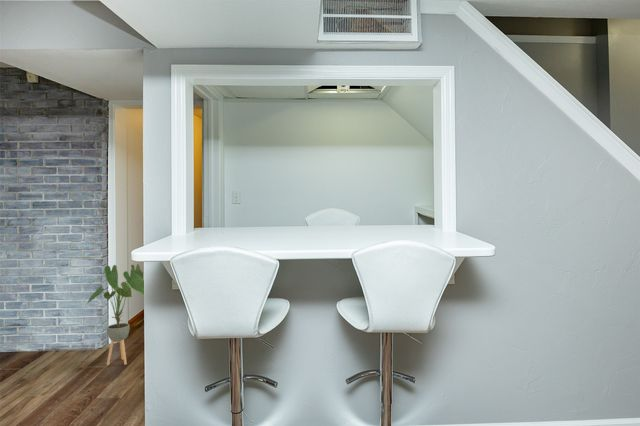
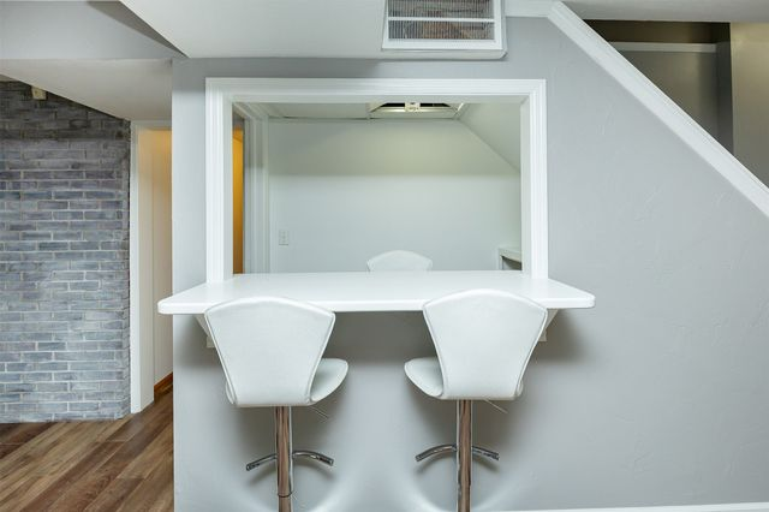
- house plant [86,263,144,366]
